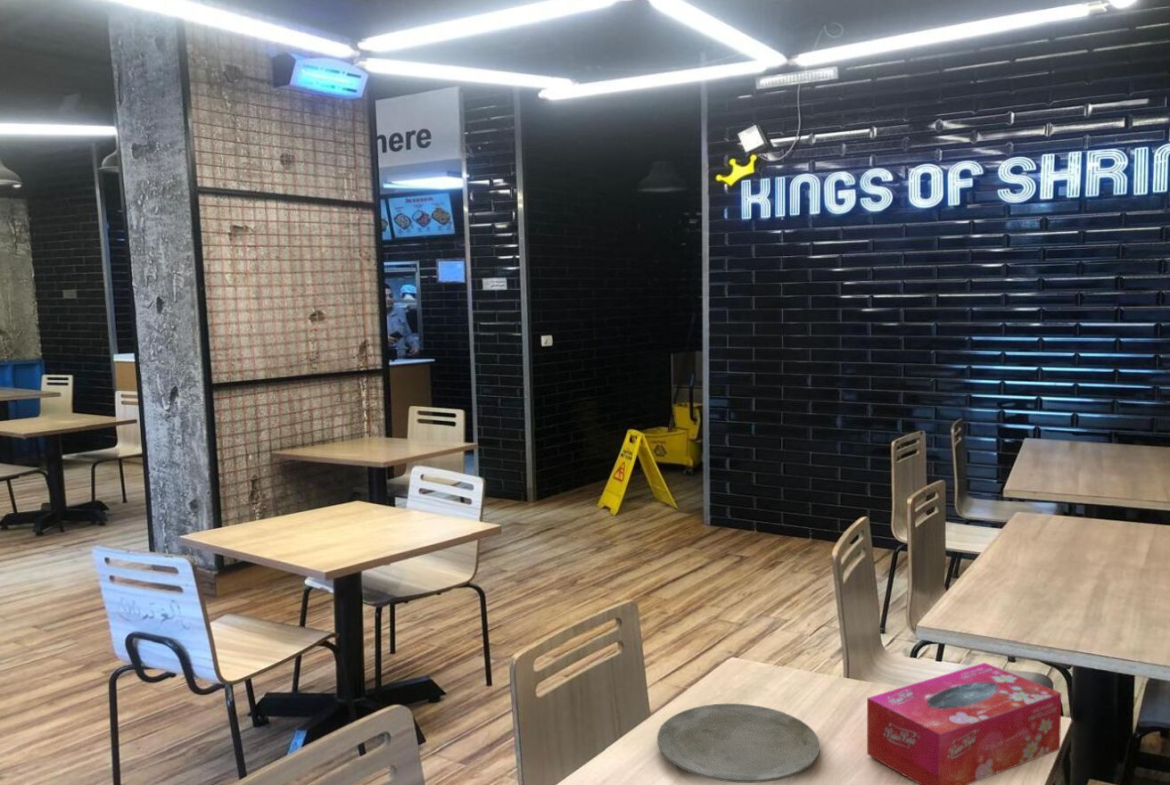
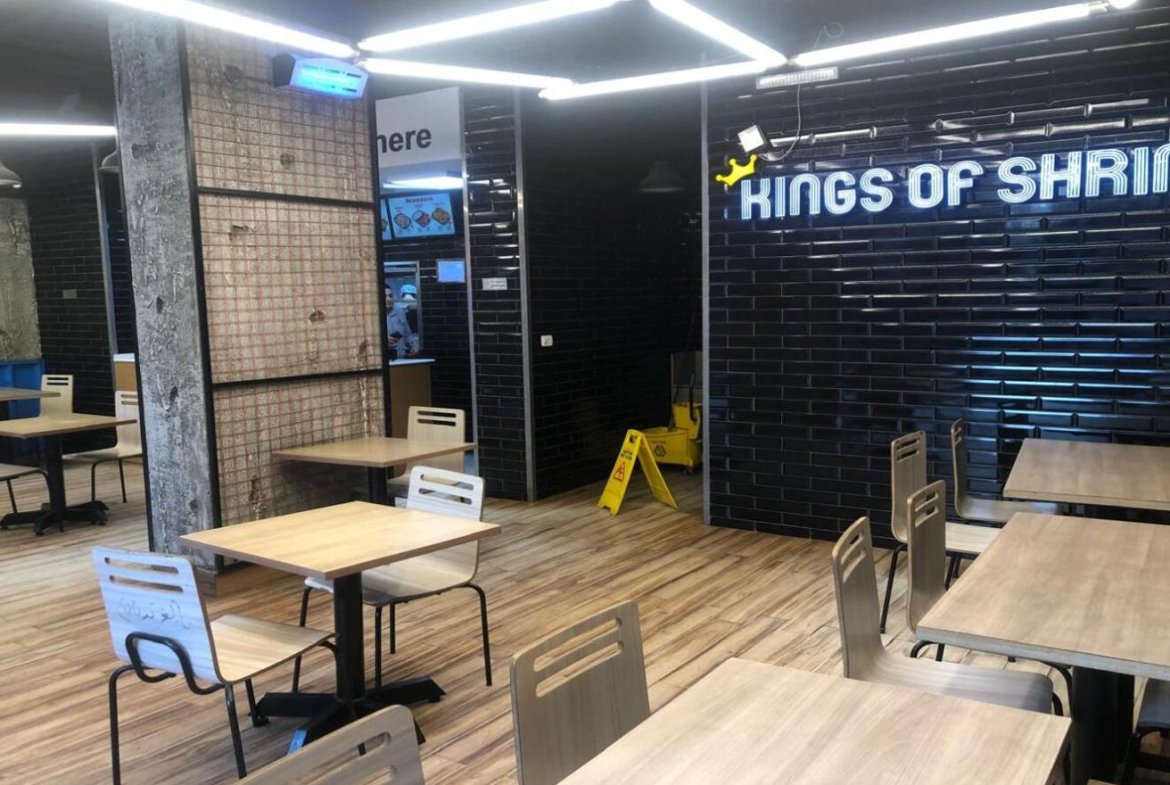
- tissue box [866,662,1062,785]
- plate [656,703,821,784]
